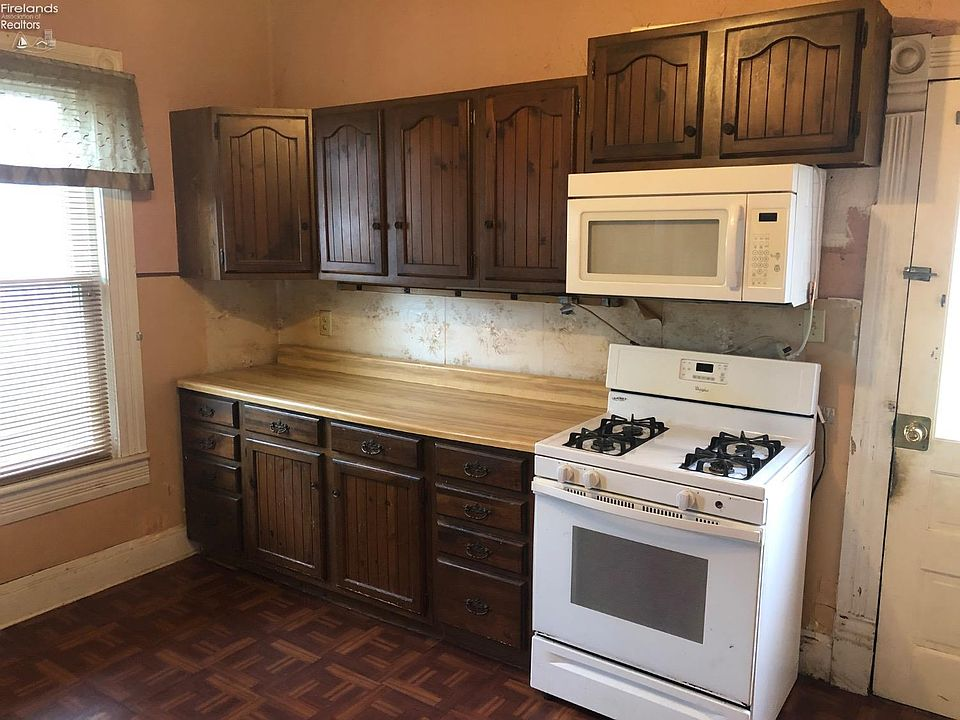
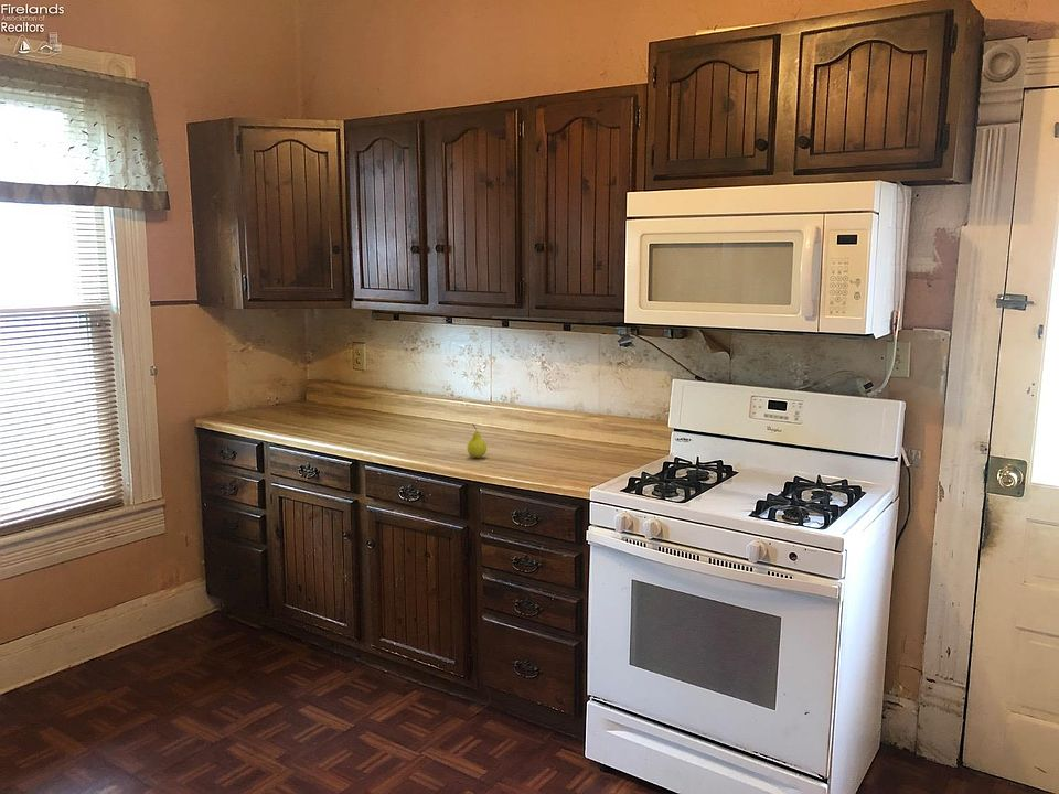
+ fruit [467,422,488,459]
